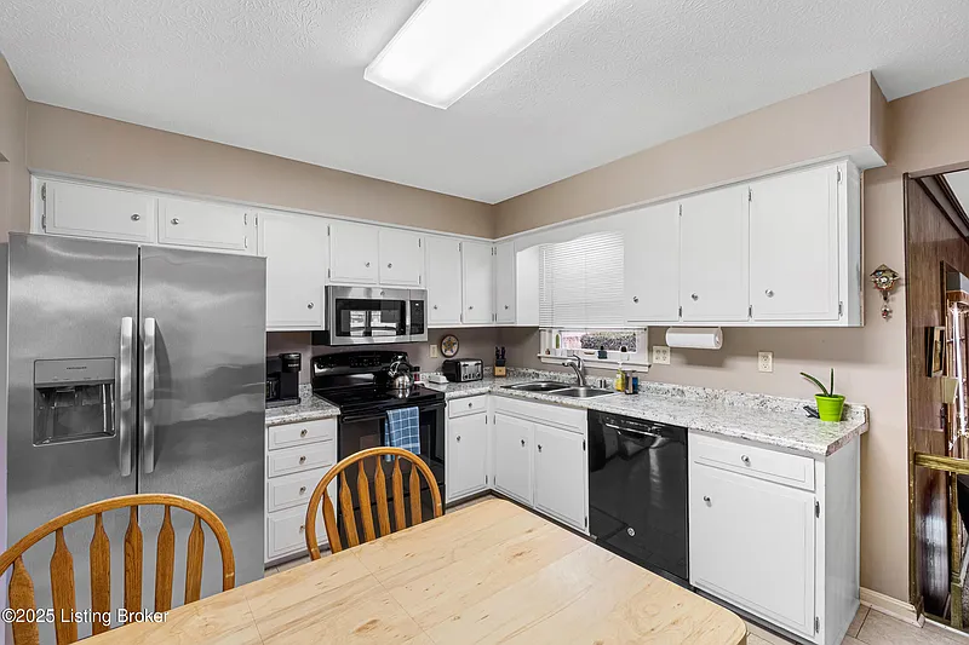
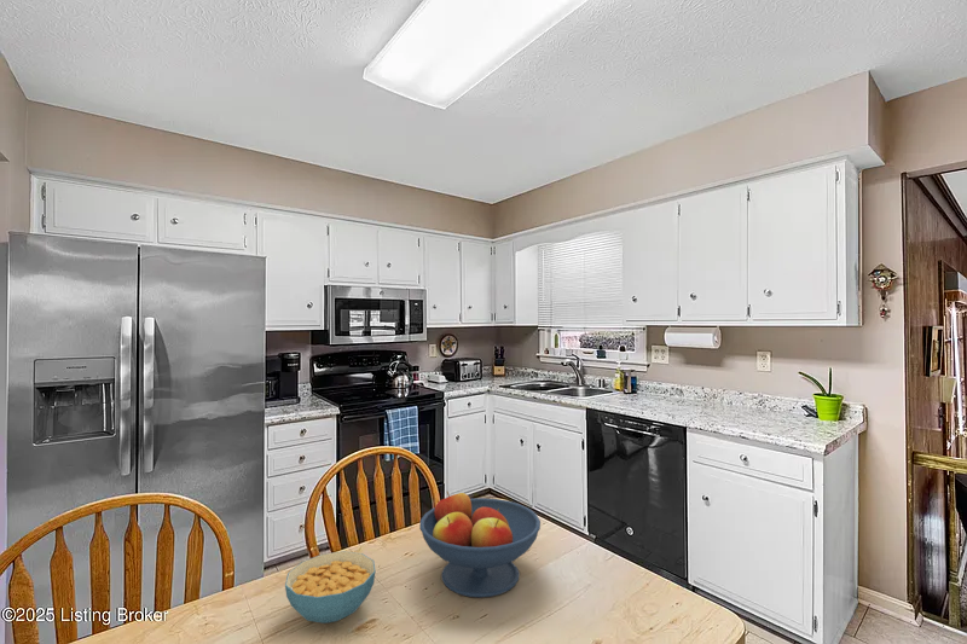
+ fruit bowl [418,491,542,598]
+ cereal bowl [284,550,376,625]
